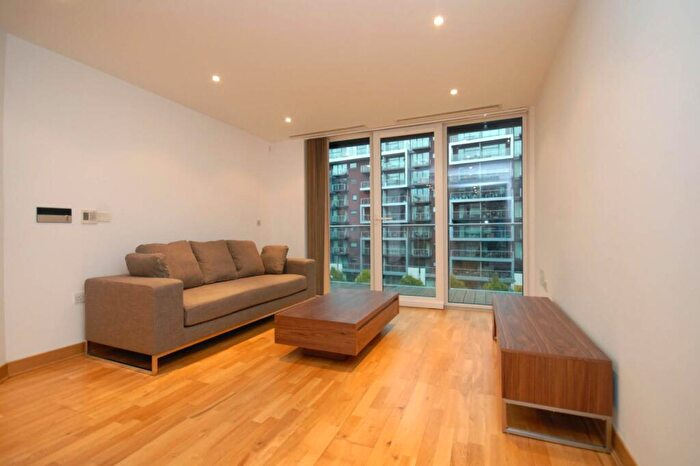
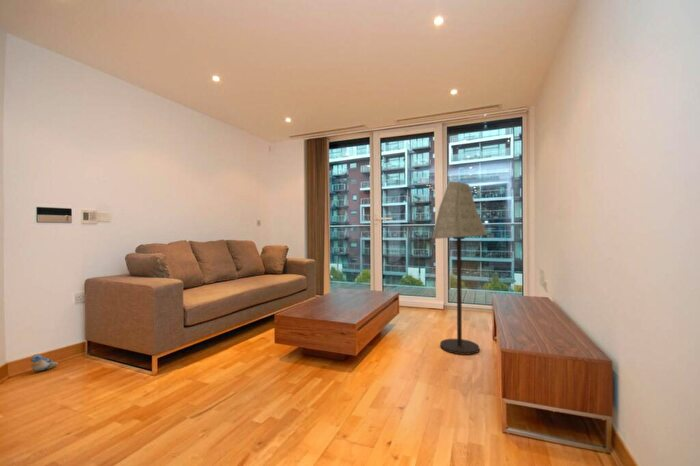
+ plush toy [29,353,59,372]
+ floor lamp [431,181,489,356]
